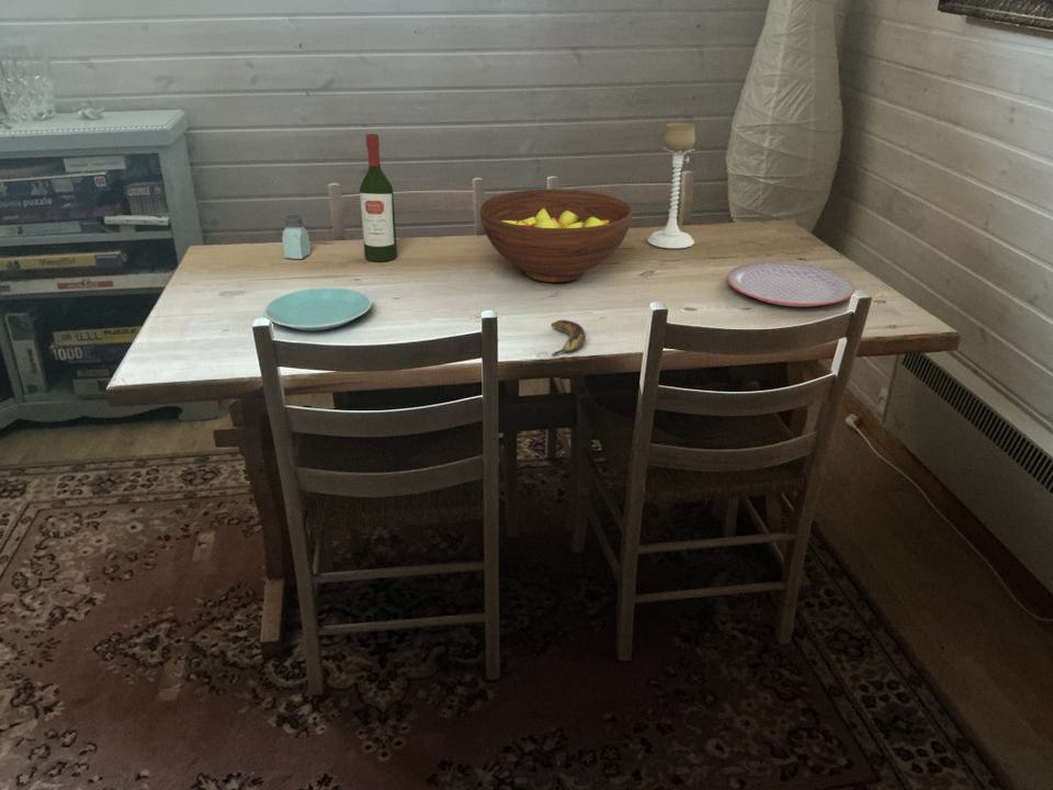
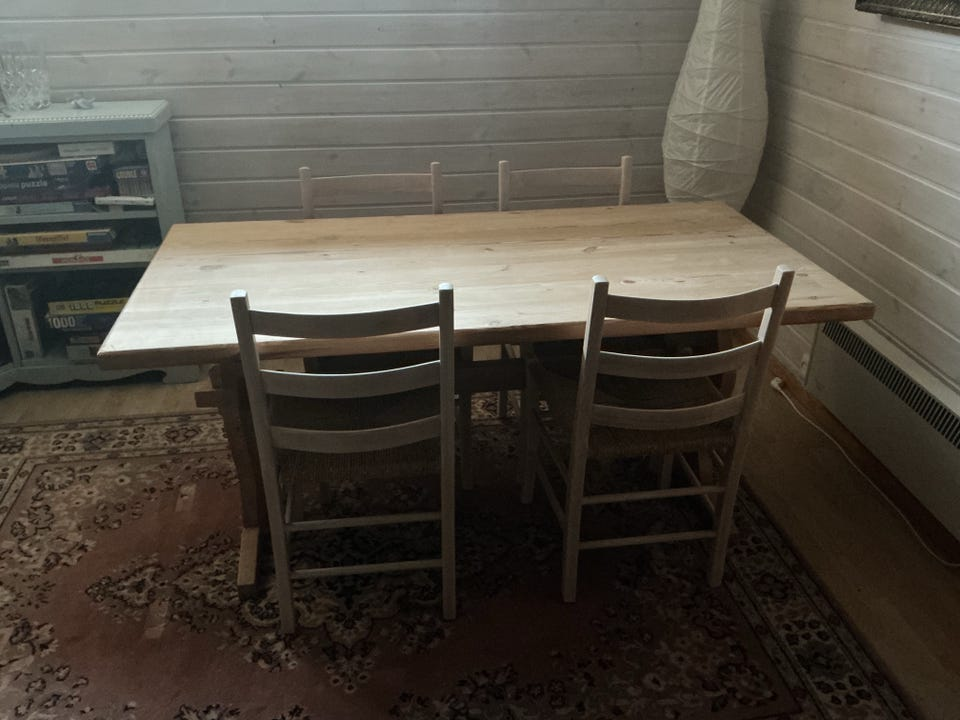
- banana [551,319,586,357]
- plate [263,286,373,331]
- saltshaker [281,214,312,260]
- wine bottle [359,133,398,262]
- candle holder [646,122,697,249]
- plate [726,261,856,307]
- fruit bowl [479,189,633,283]
